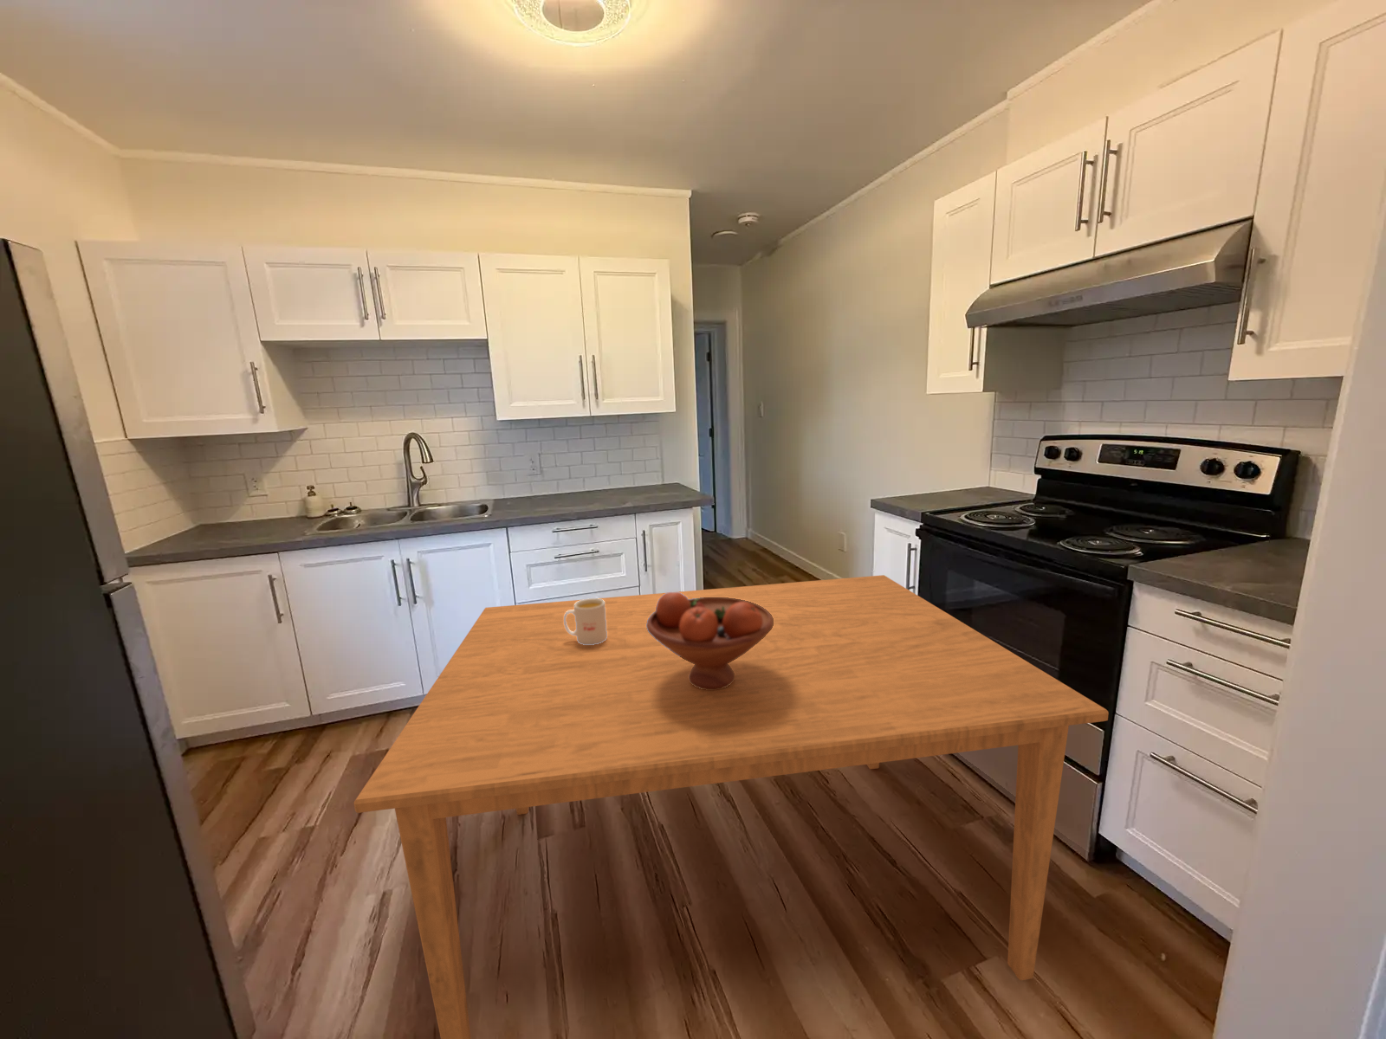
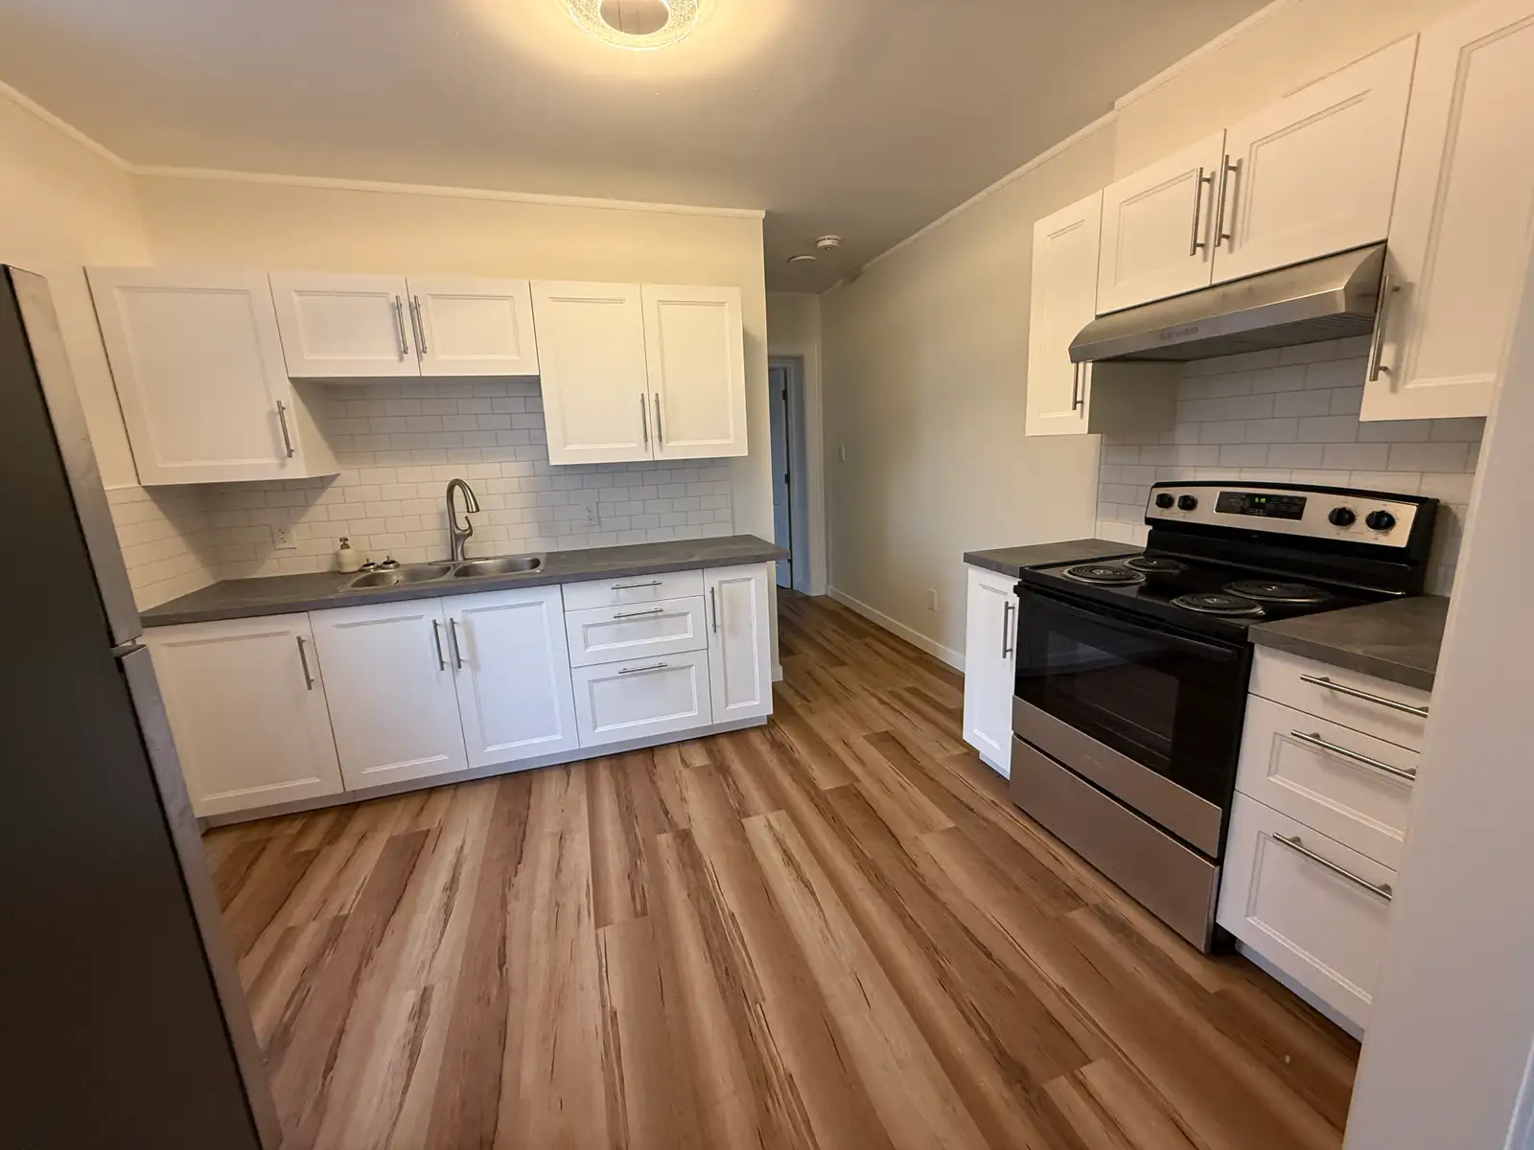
- dining table [354,574,1110,1039]
- mug [564,597,607,645]
- fruit bowl [646,592,774,690]
